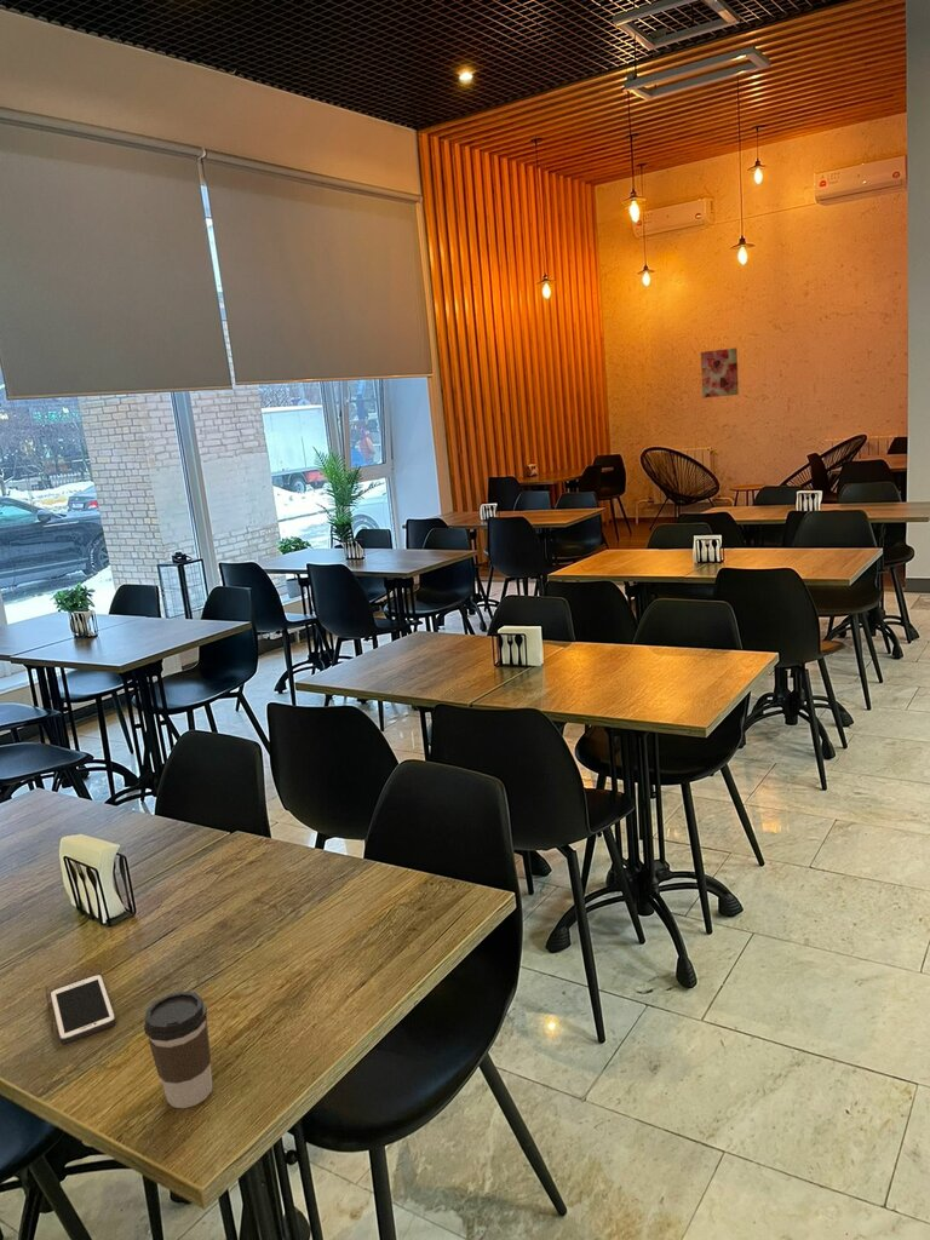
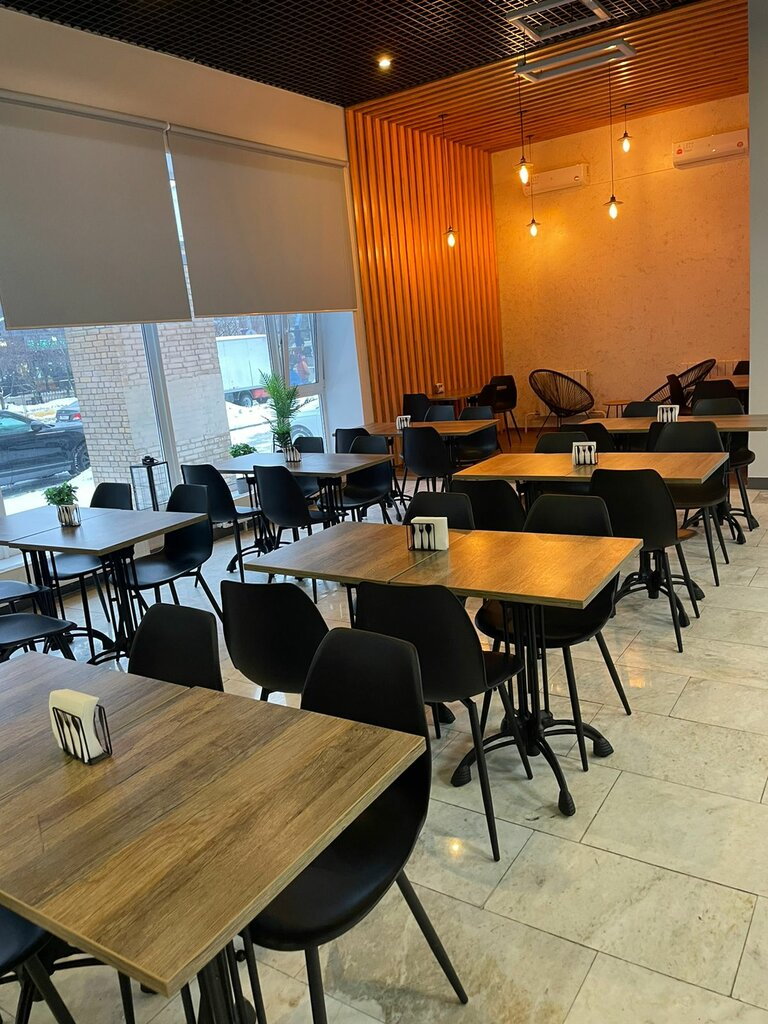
- coffee cup [143,991,213,1109]
- cell phone [48,972,117,1045]
- wall art [700,346,740,400]
